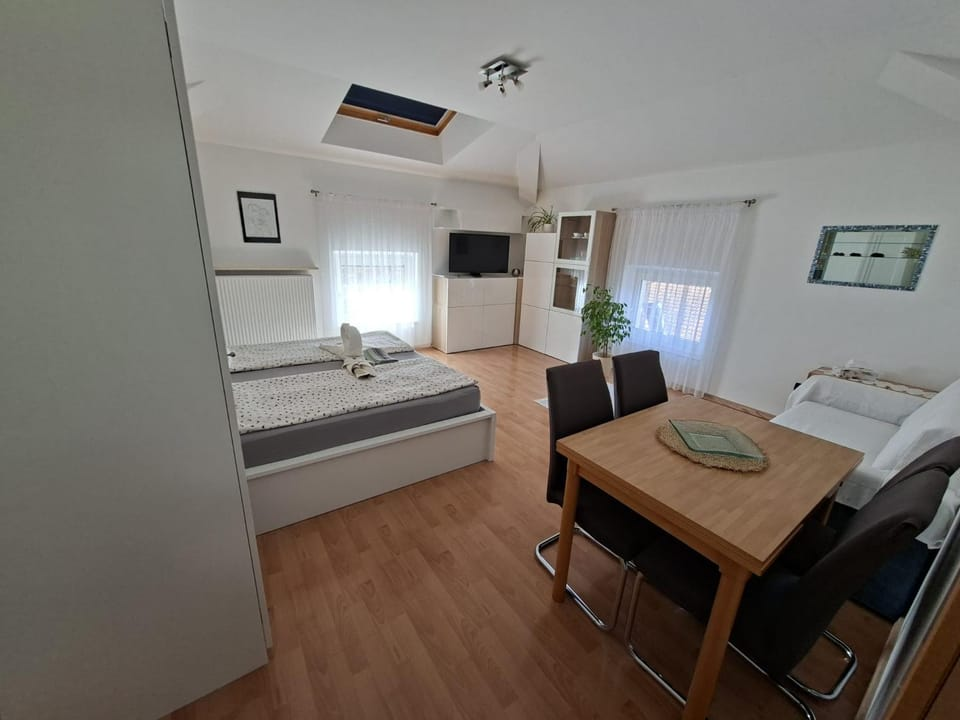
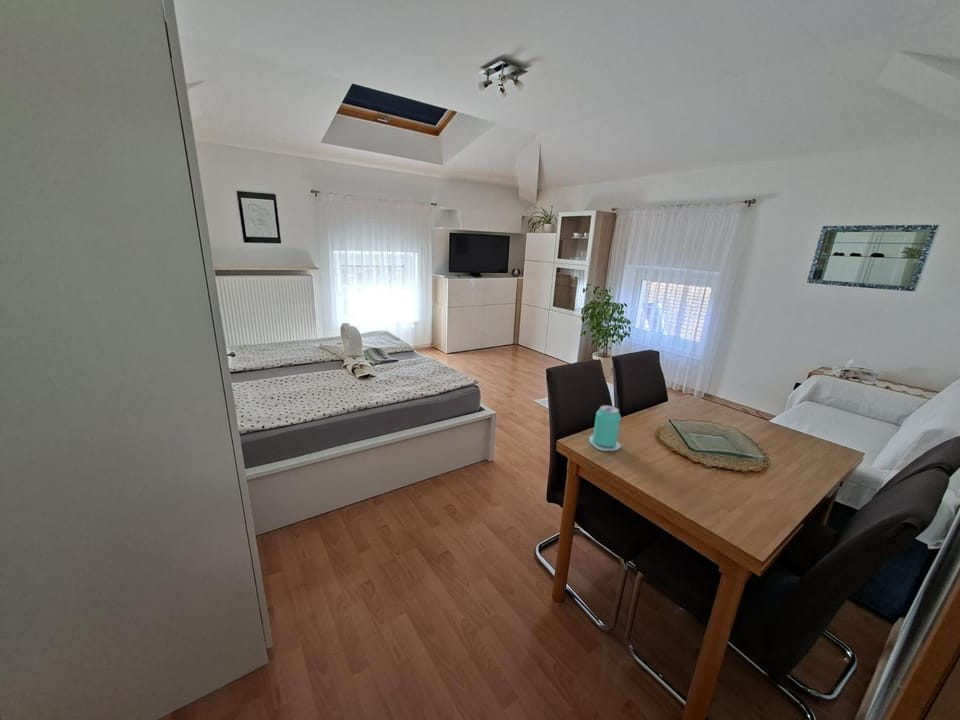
+ beverage can [588,404,622,452]
